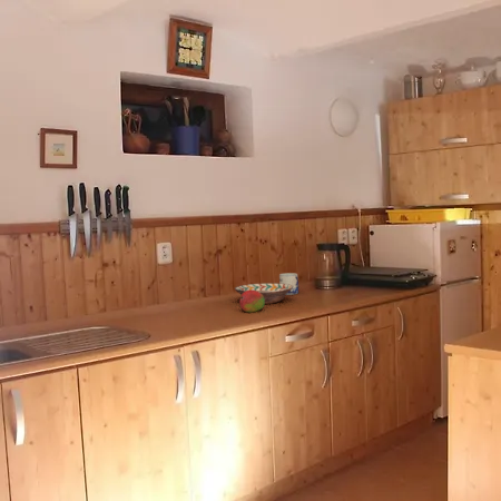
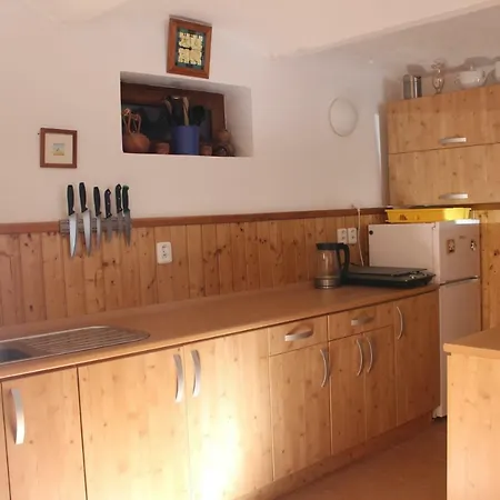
- decorative bowl [234,283,293,305]
- fruit [238,289,265,314]
- mug [278,272,299,296]
